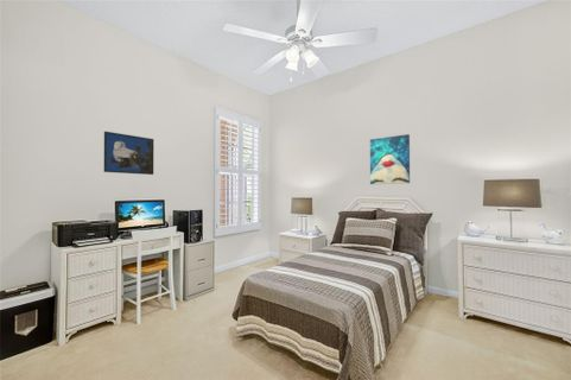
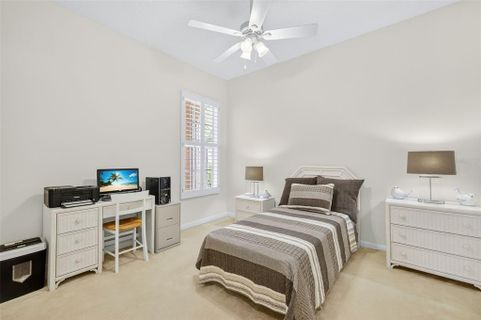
- wall art [369,133,411,185]
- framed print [103,131,154,176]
